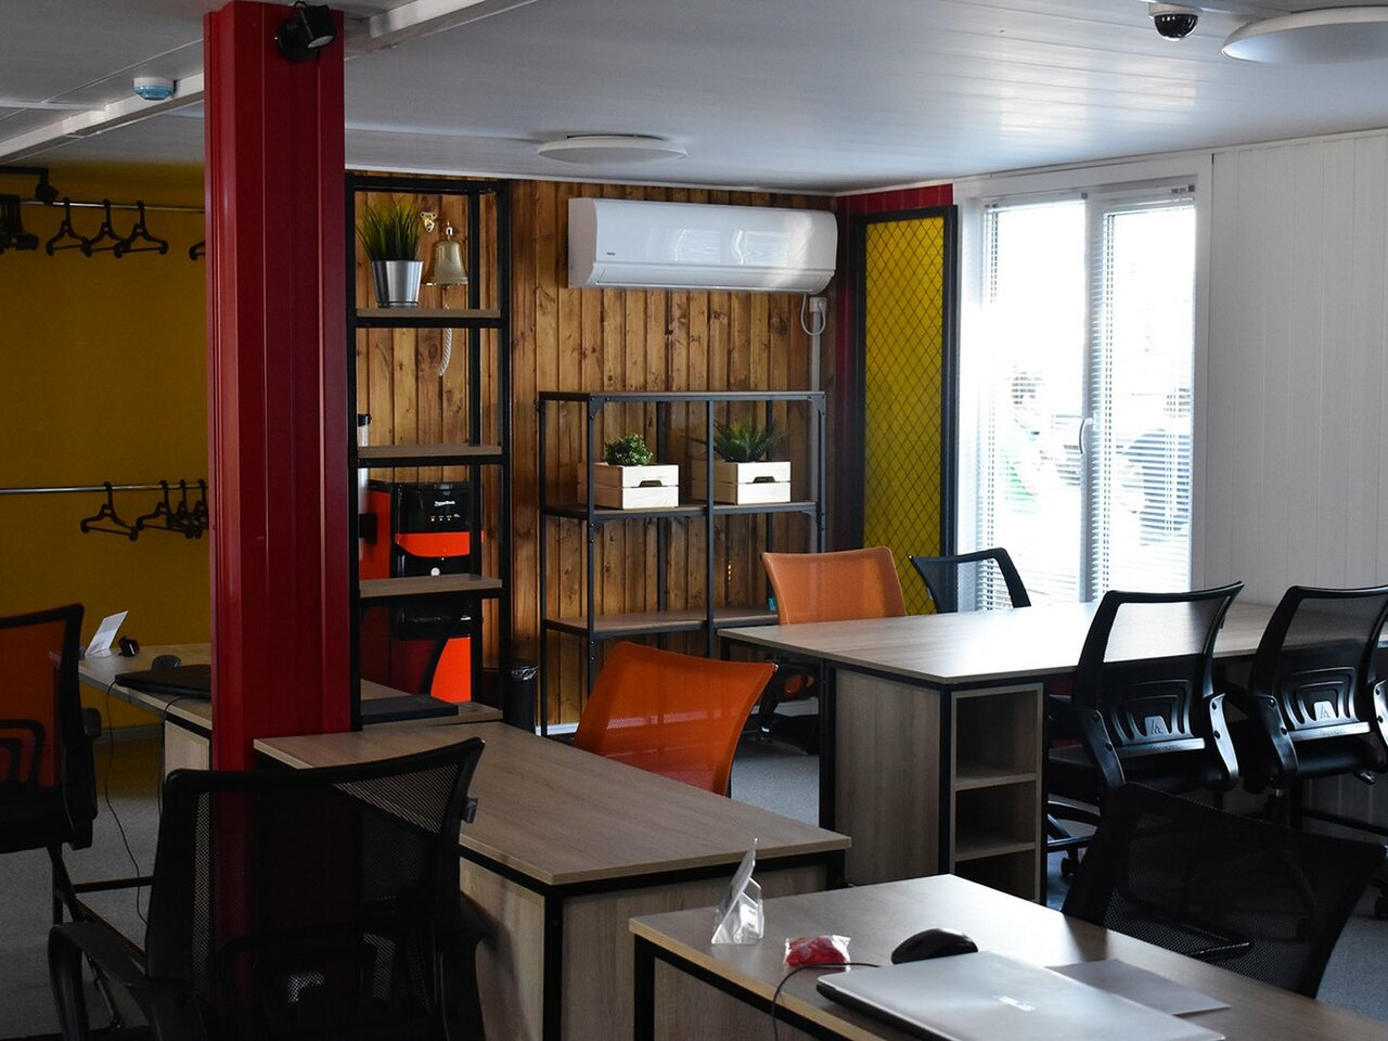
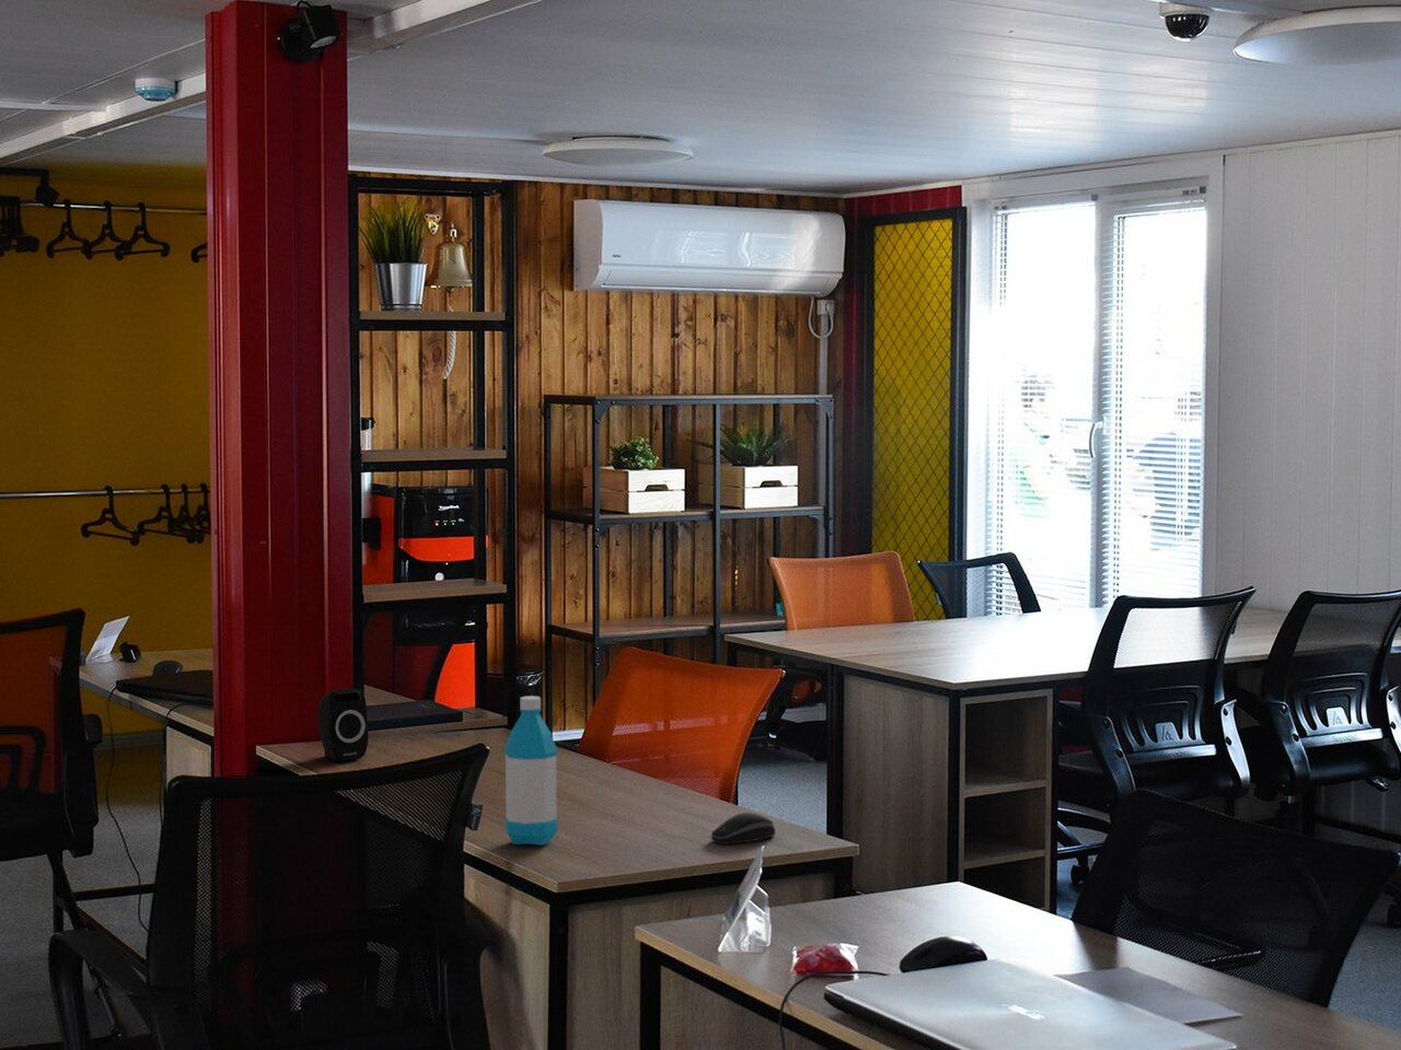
+ computer mouse [710,812,777,846]
+ speaker [317,688,368,762]
+ water bottle [503,695,558,847]
